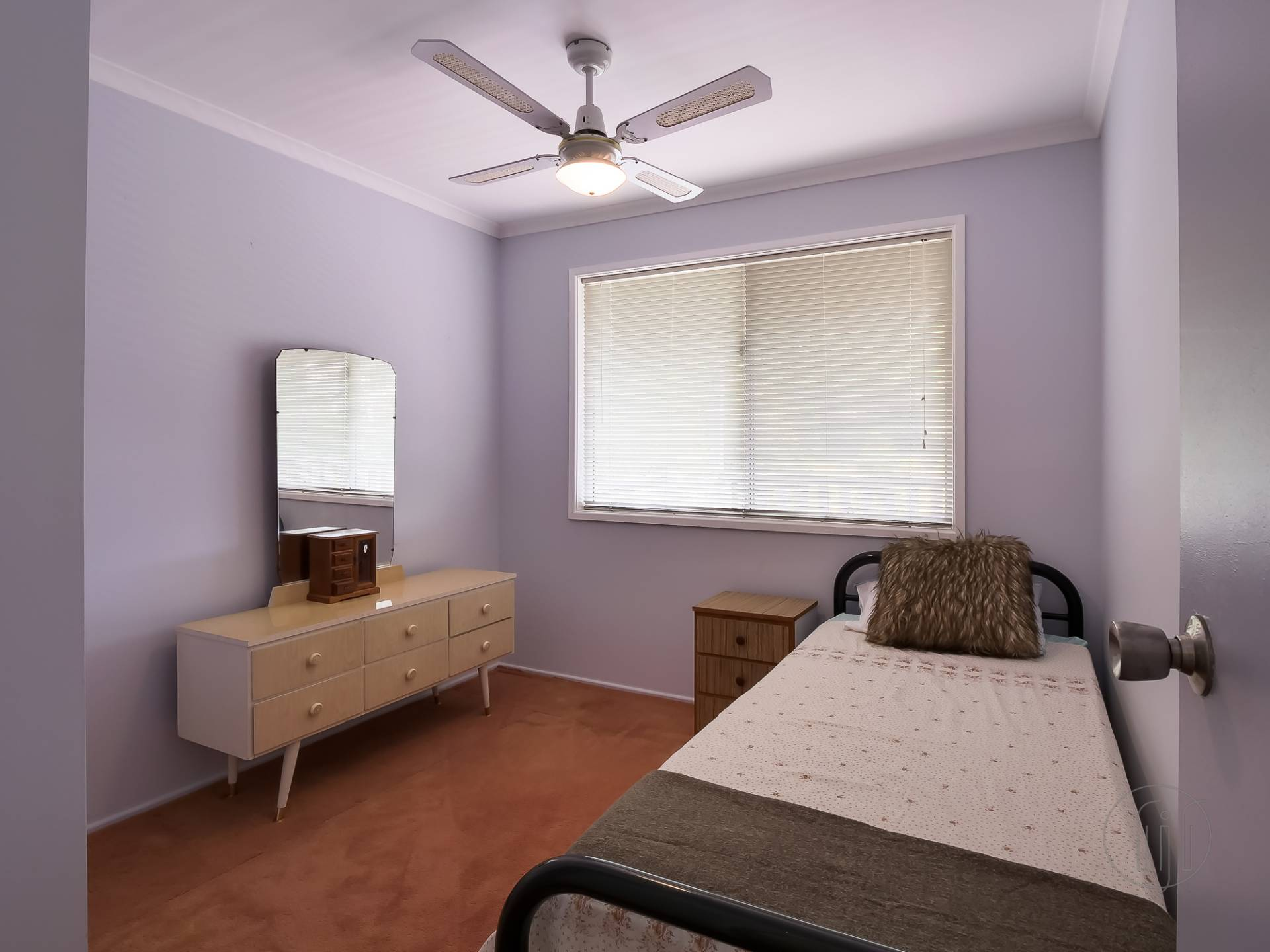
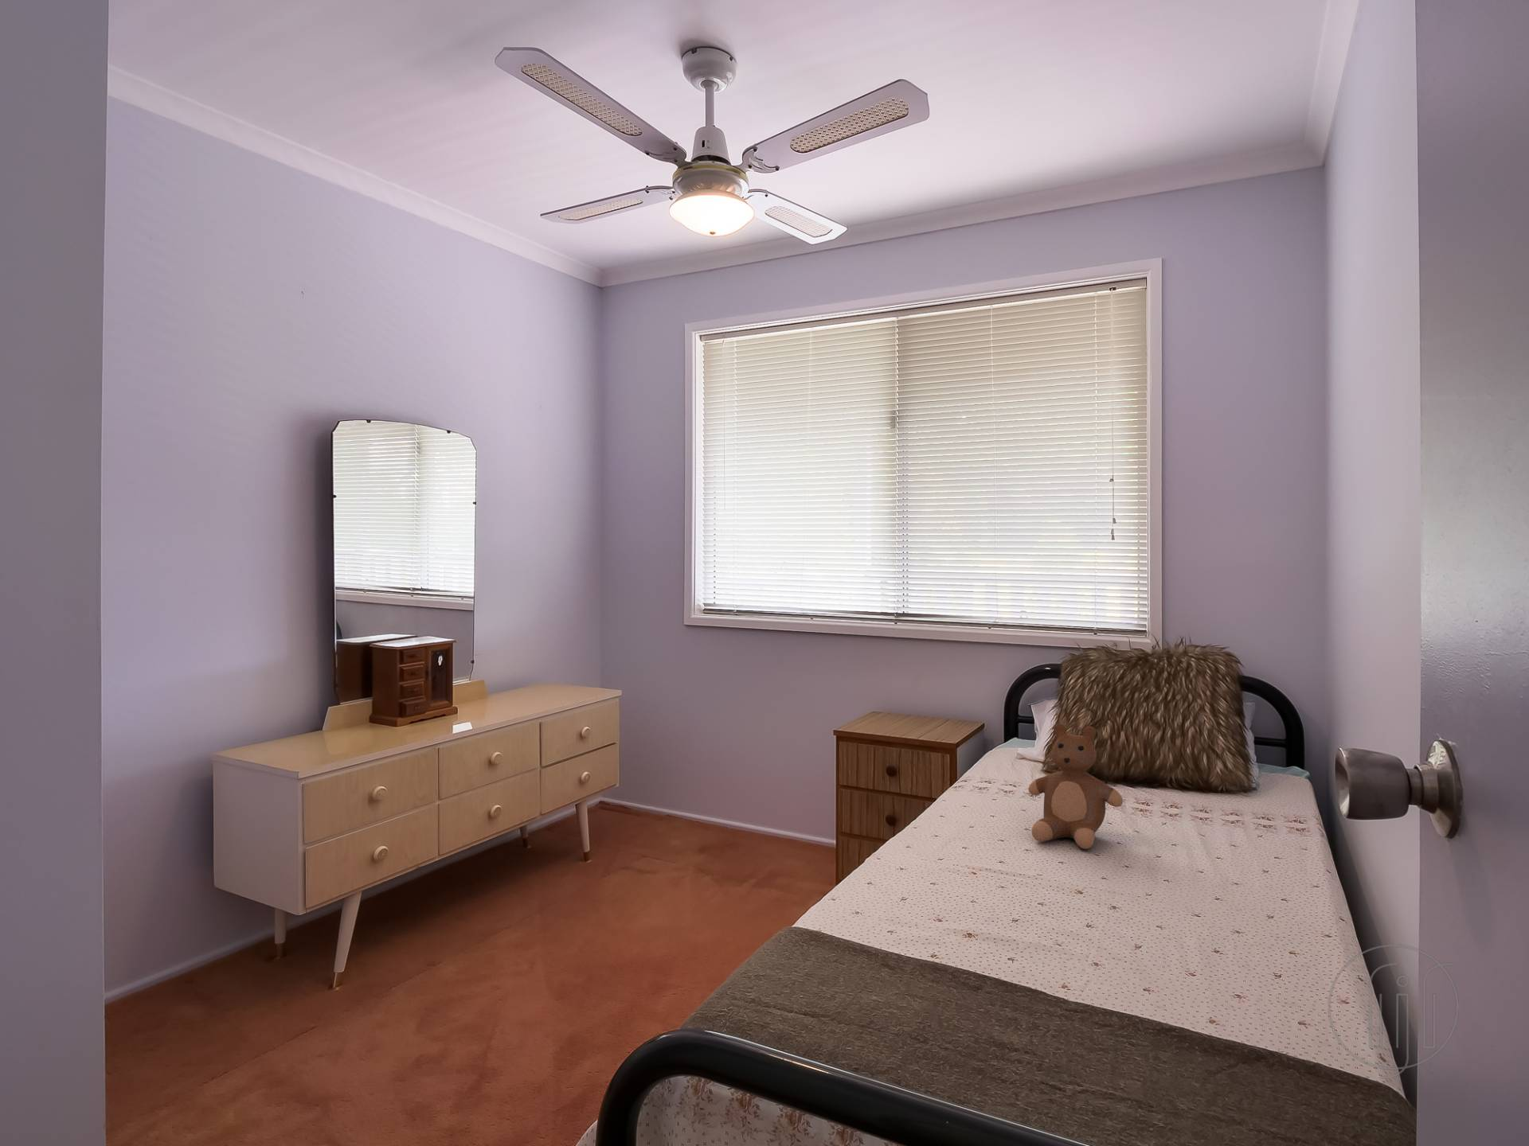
+ teddy bear [1027,722,1123,850]
